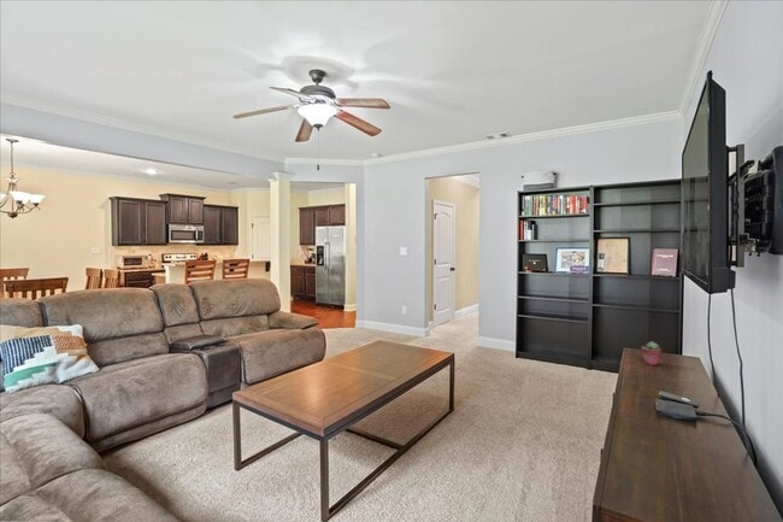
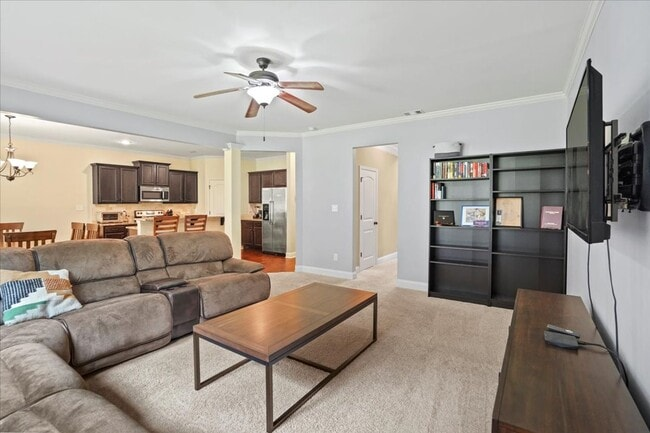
- potted succulent [640,340,663,366]
